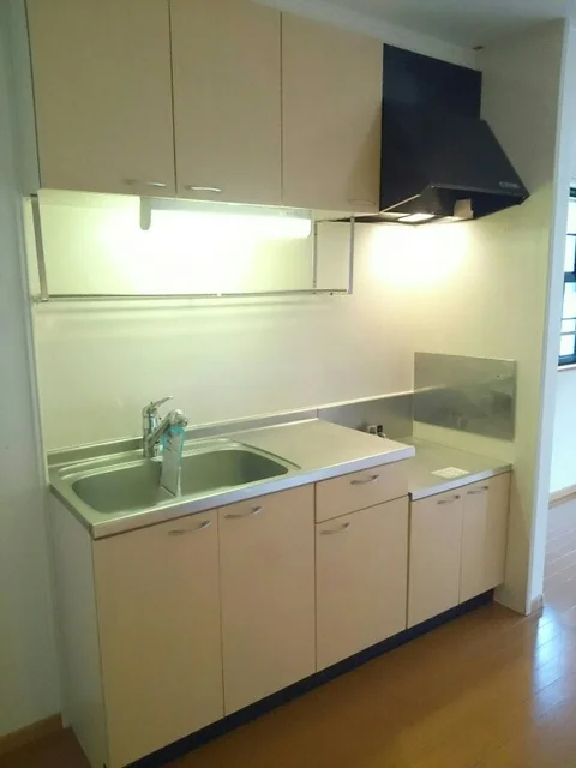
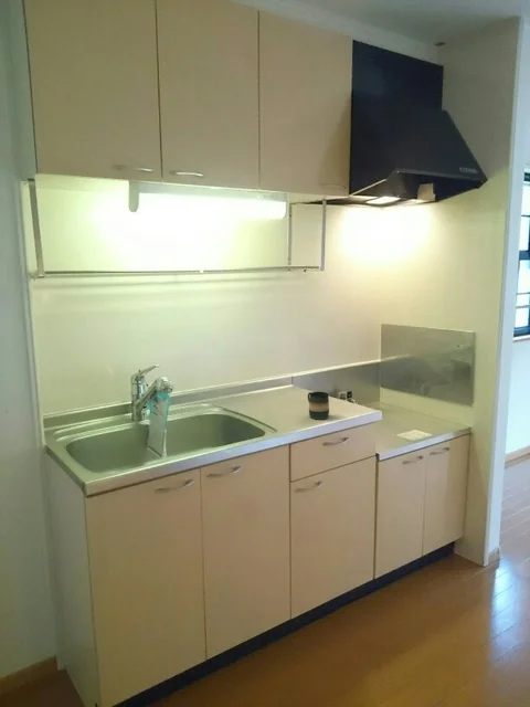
+ mug [307,391,330,420]
